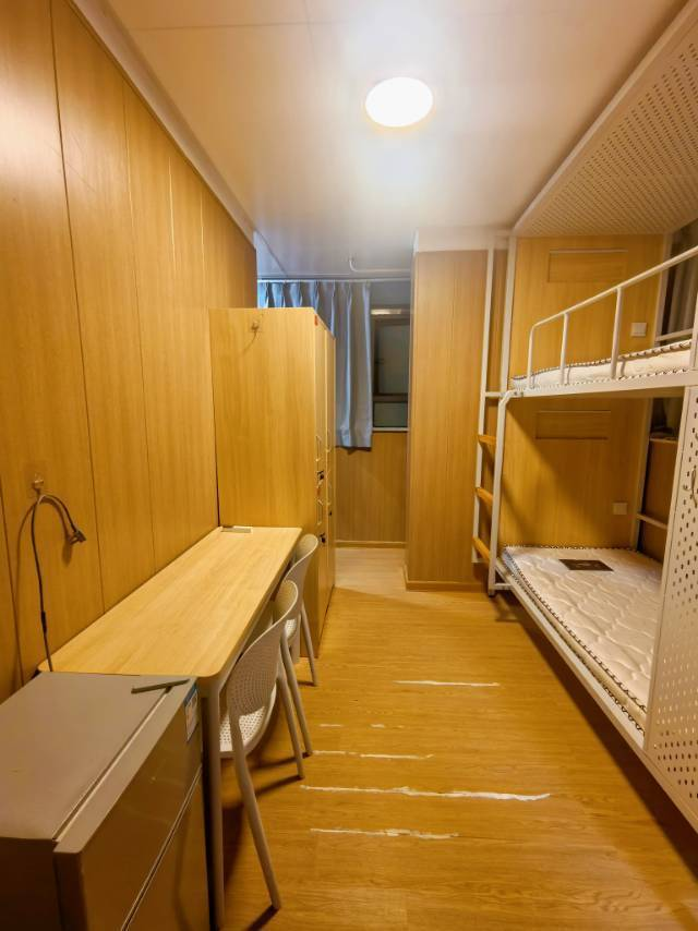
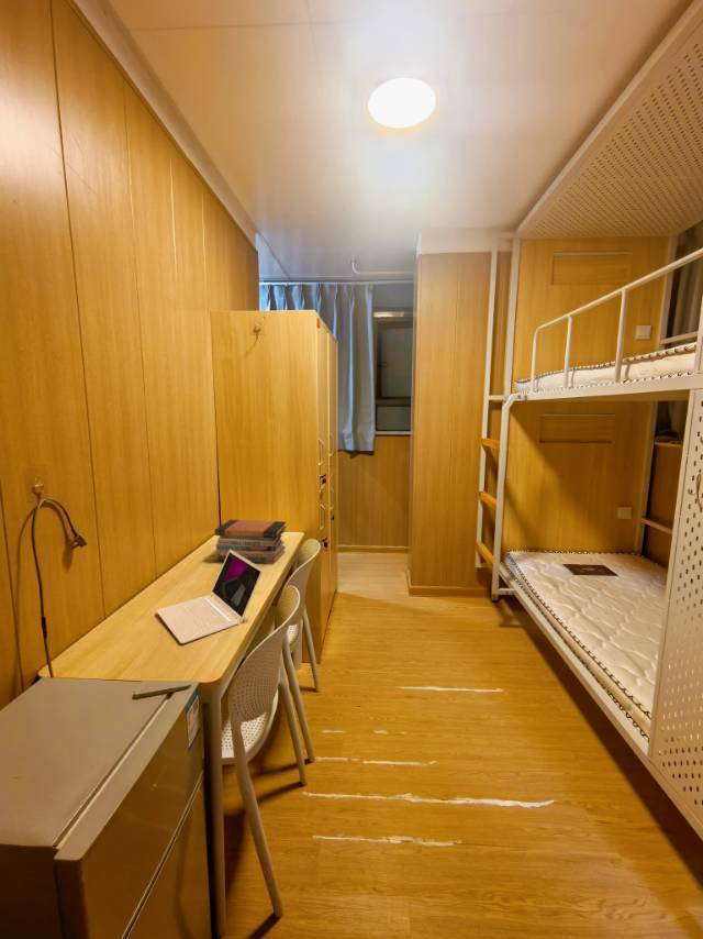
+ laptop [155,550,264,644]
+ book stack [214,519,288,565]
